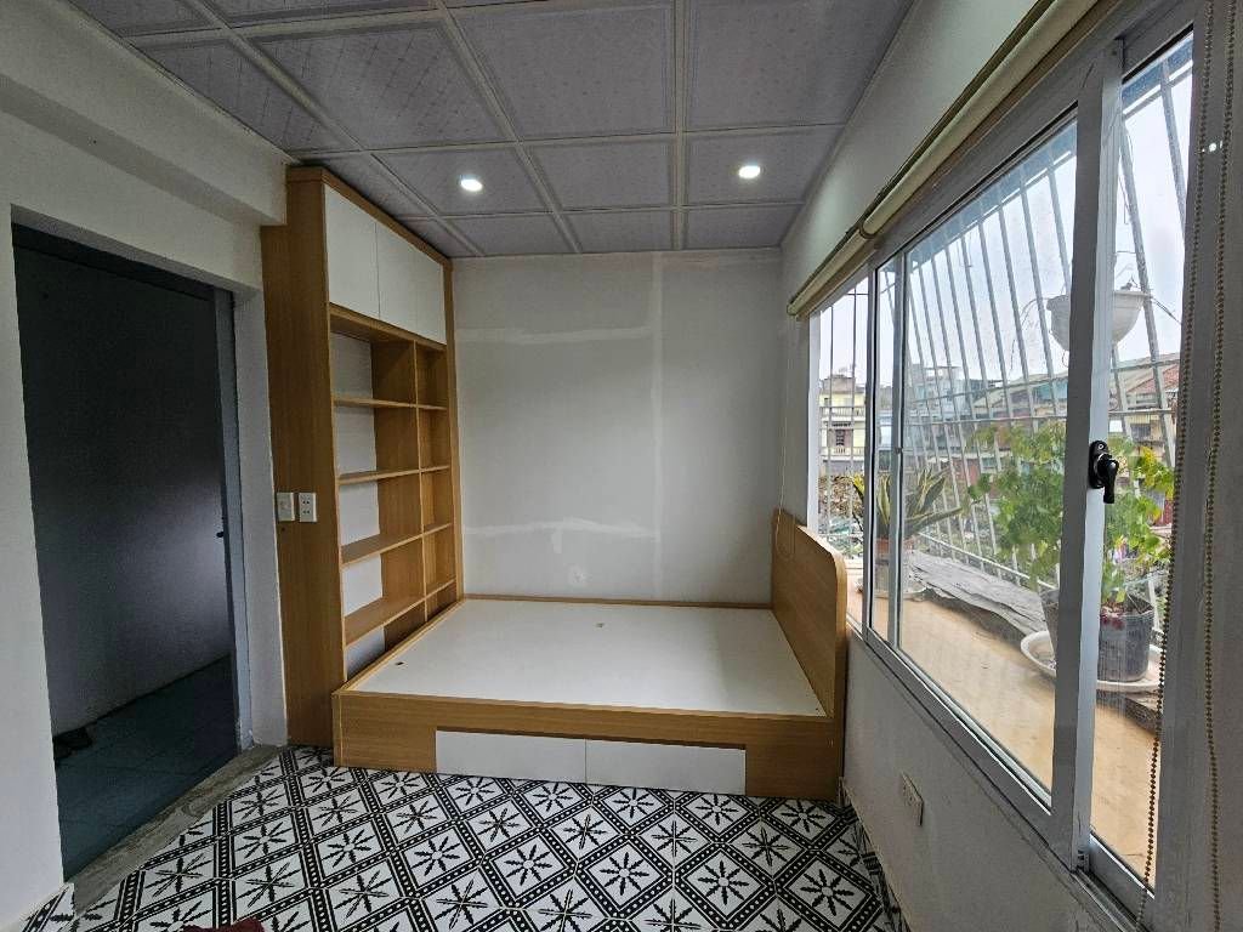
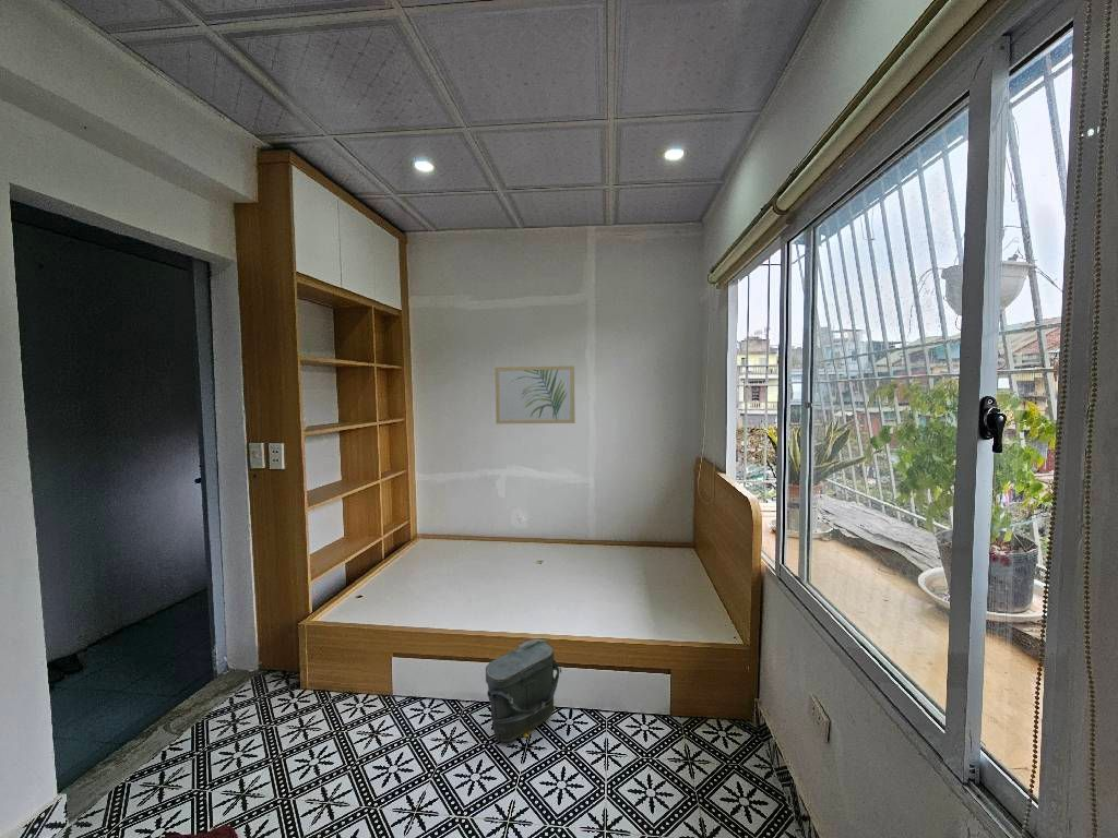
+ bag [485,637,562,744]
+ wall art [493,364,576,424]
